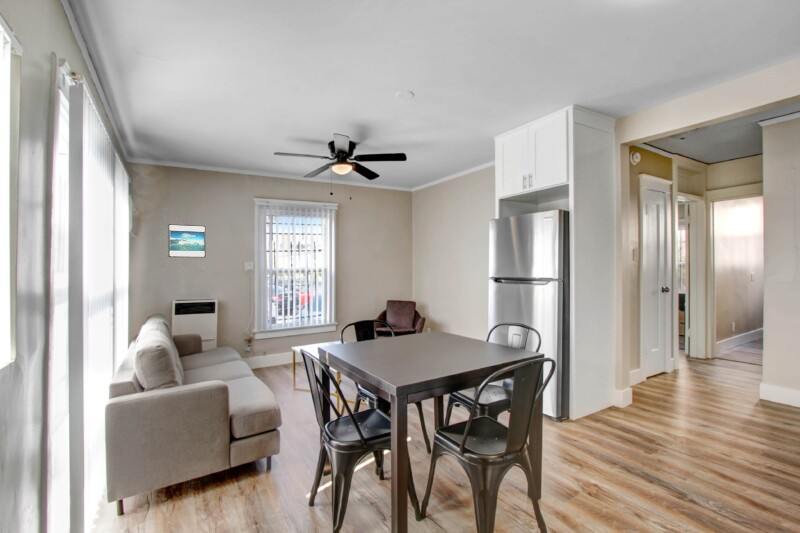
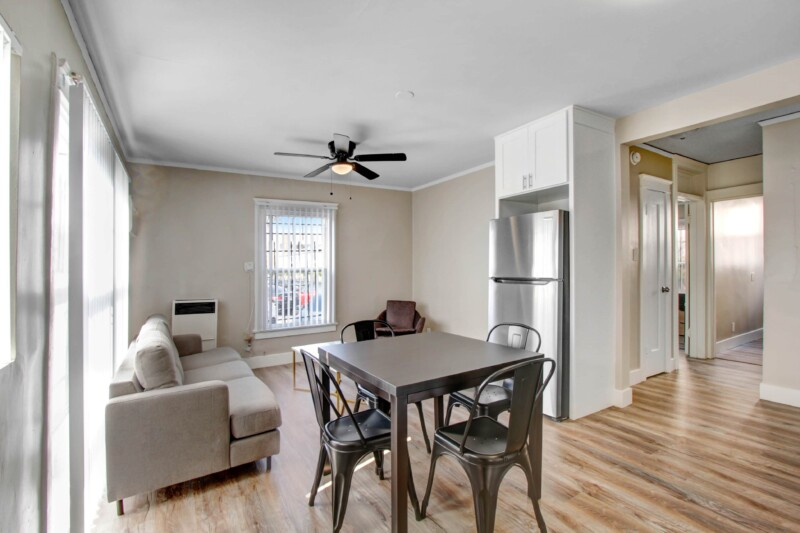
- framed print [167,223,207,259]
